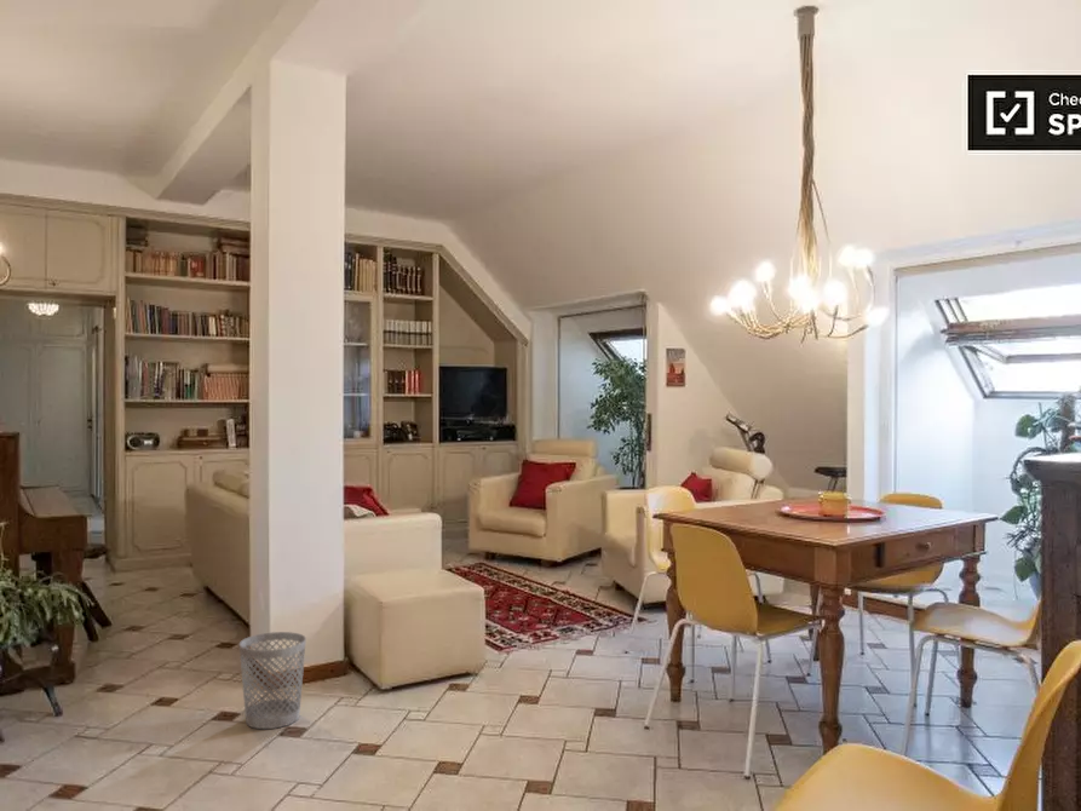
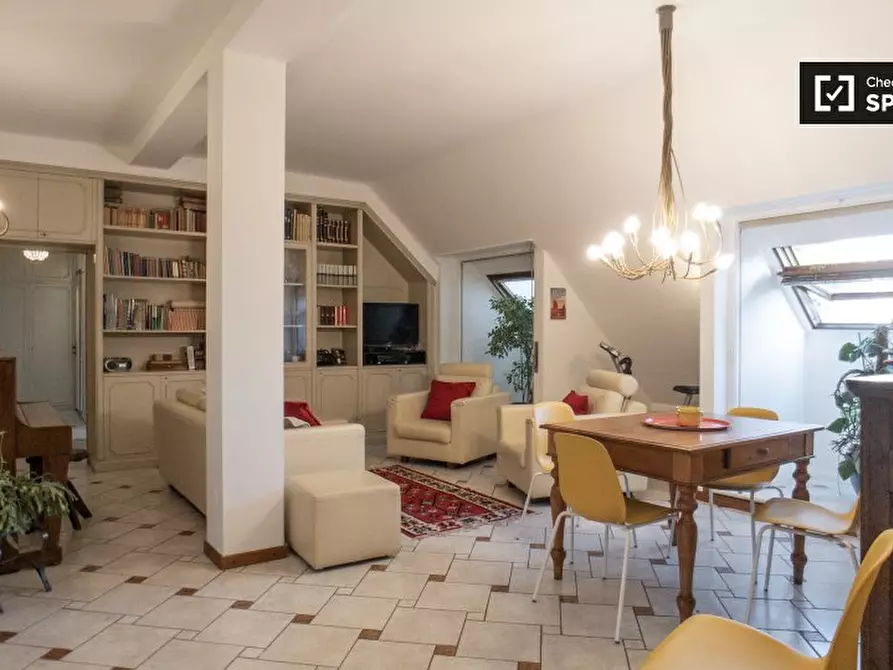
- wastebasket [238,631,307,730]
